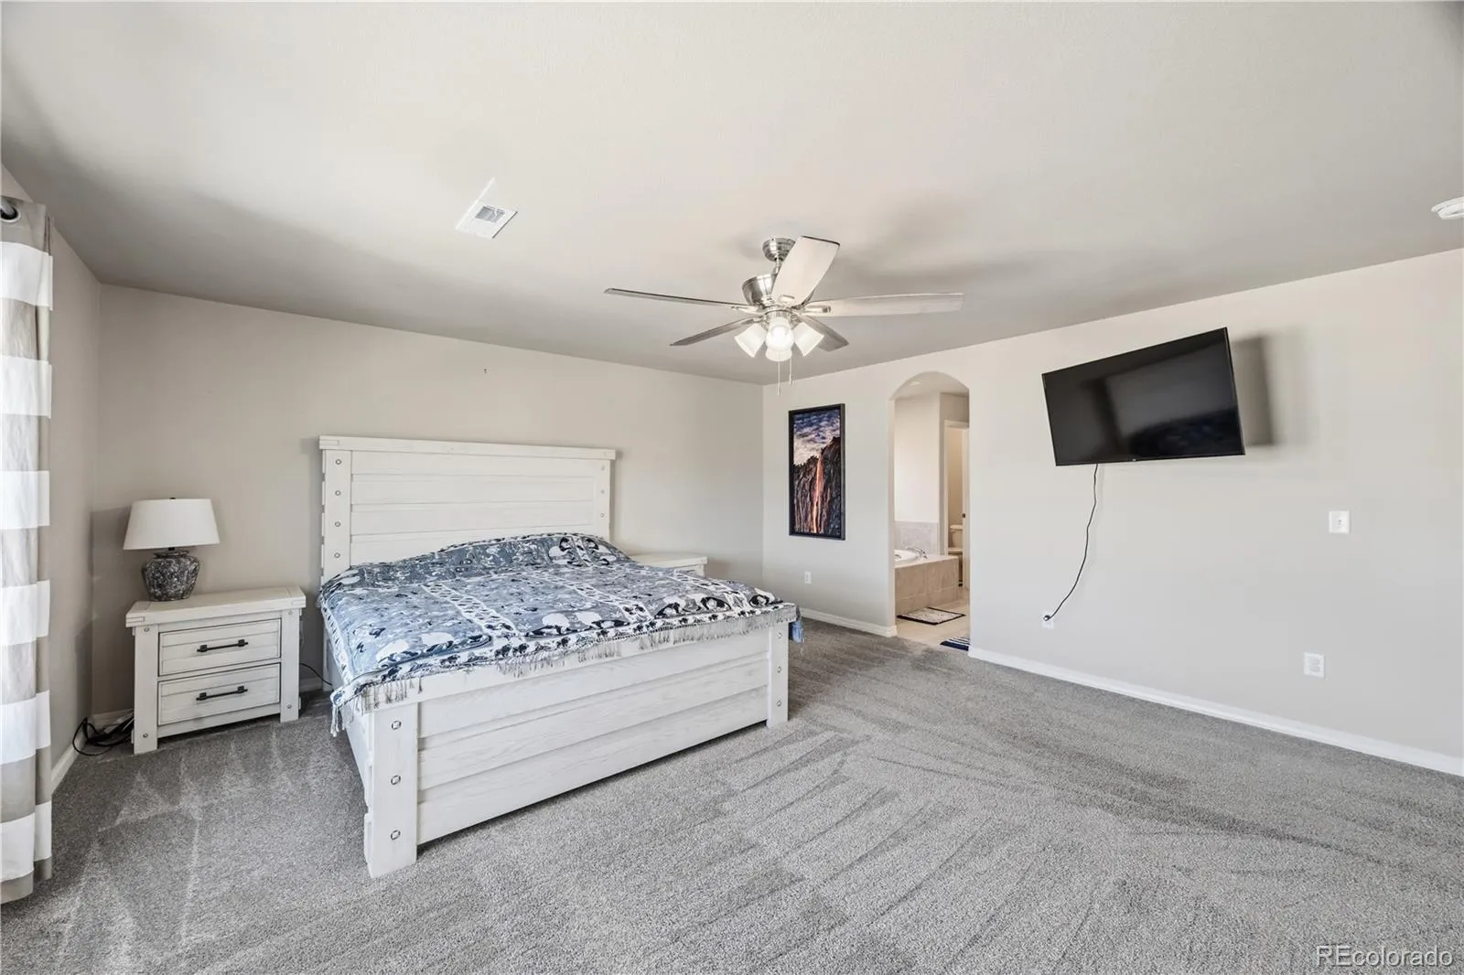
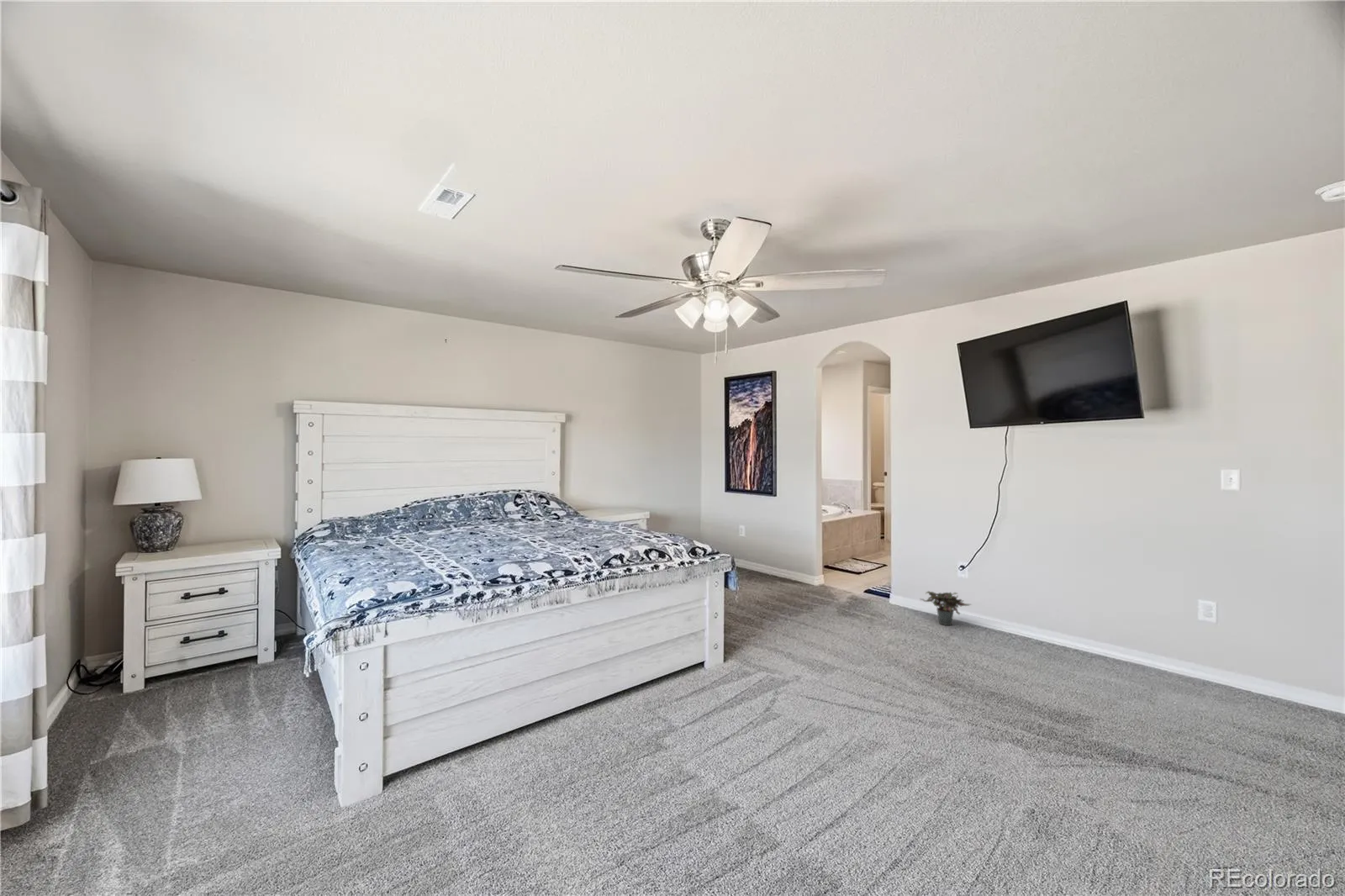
+ potted plant [919,590,973,626]
